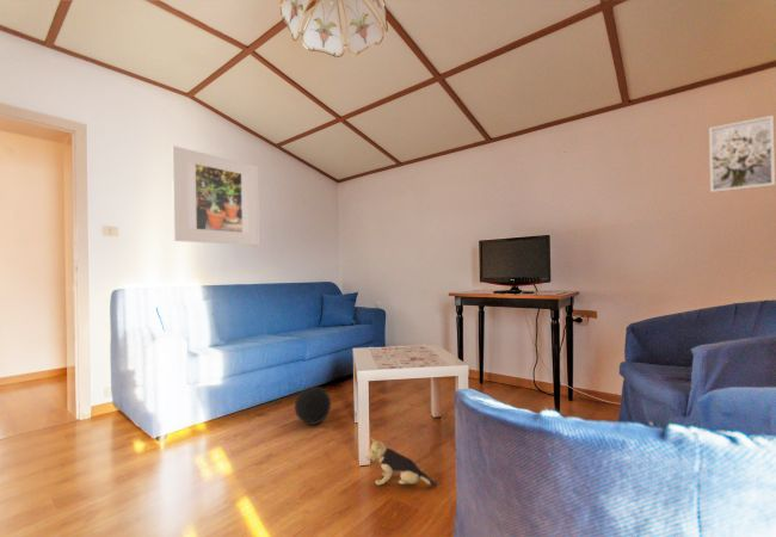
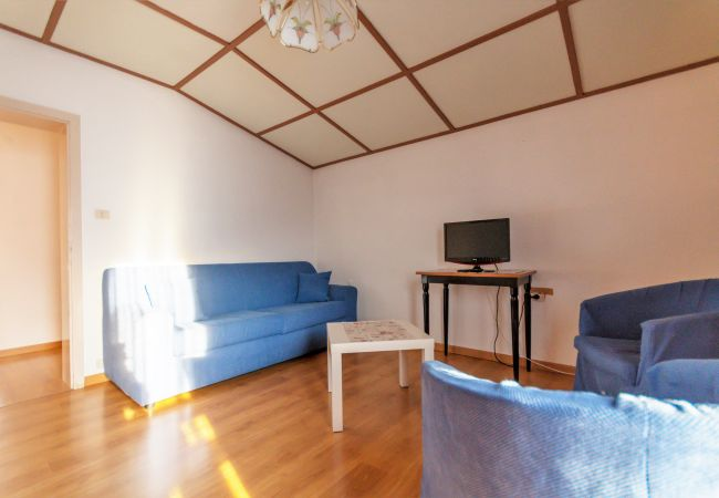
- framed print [171,144,260,246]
- wall art [708,115,776,193]
- plush toy [365,437,438,487]
- ball [294,385,332,426]
